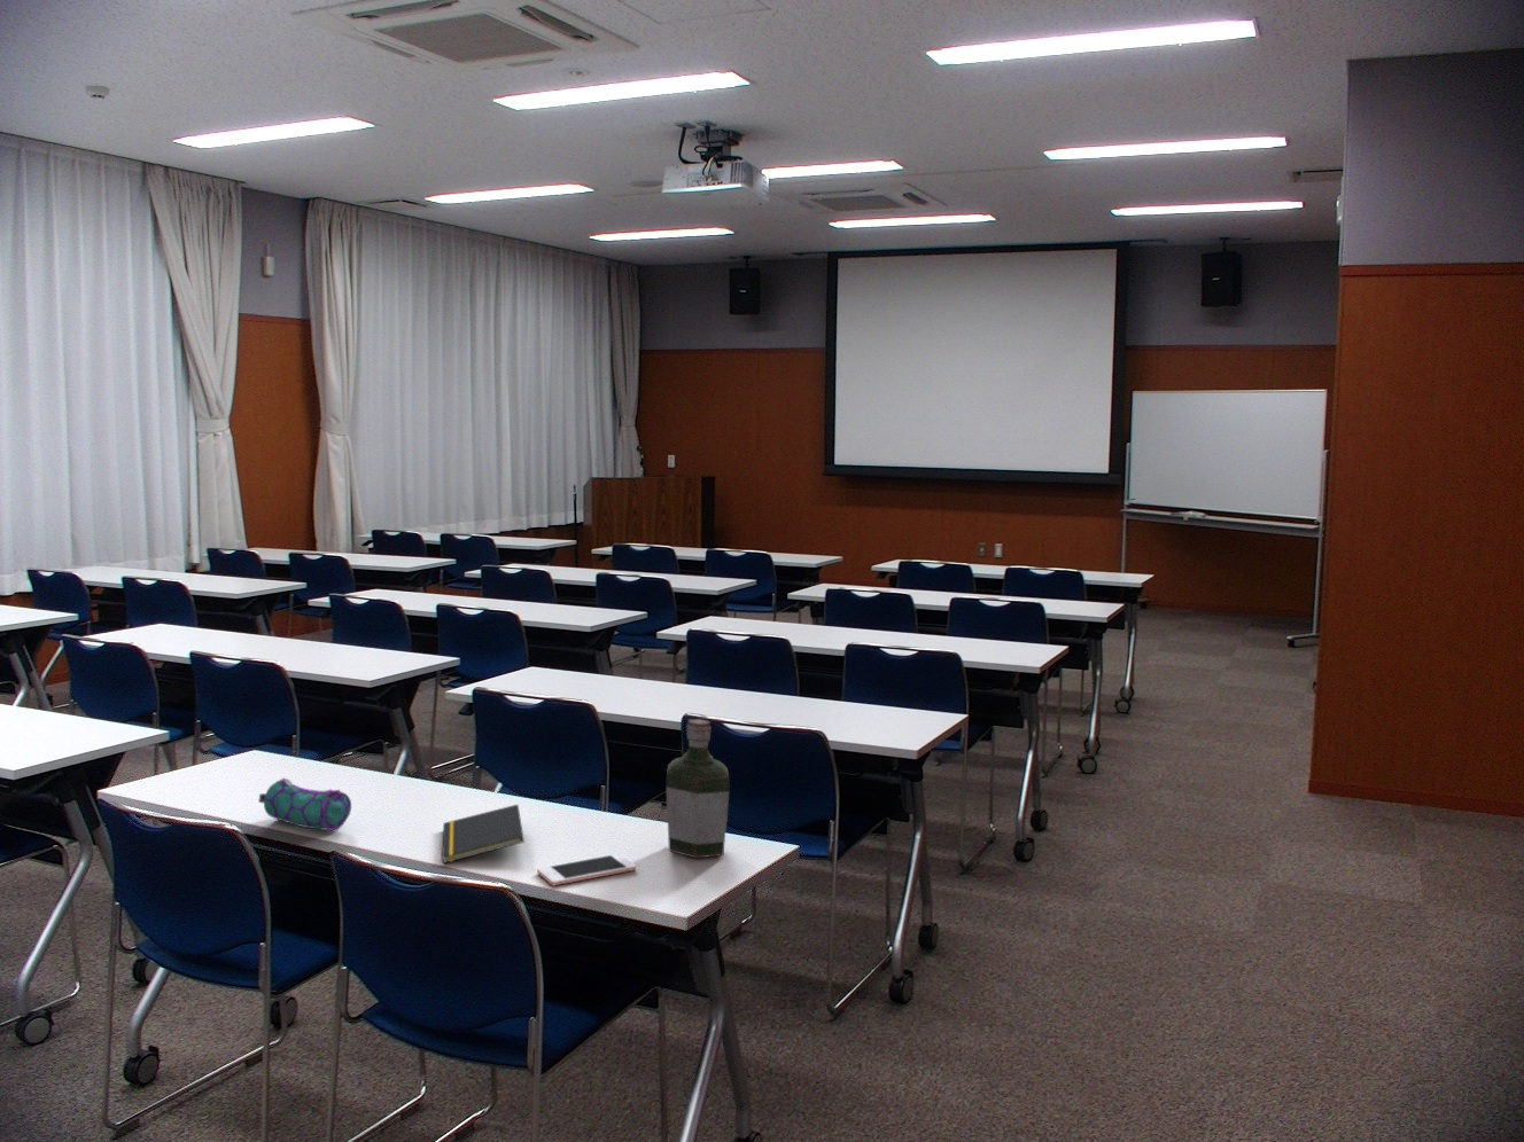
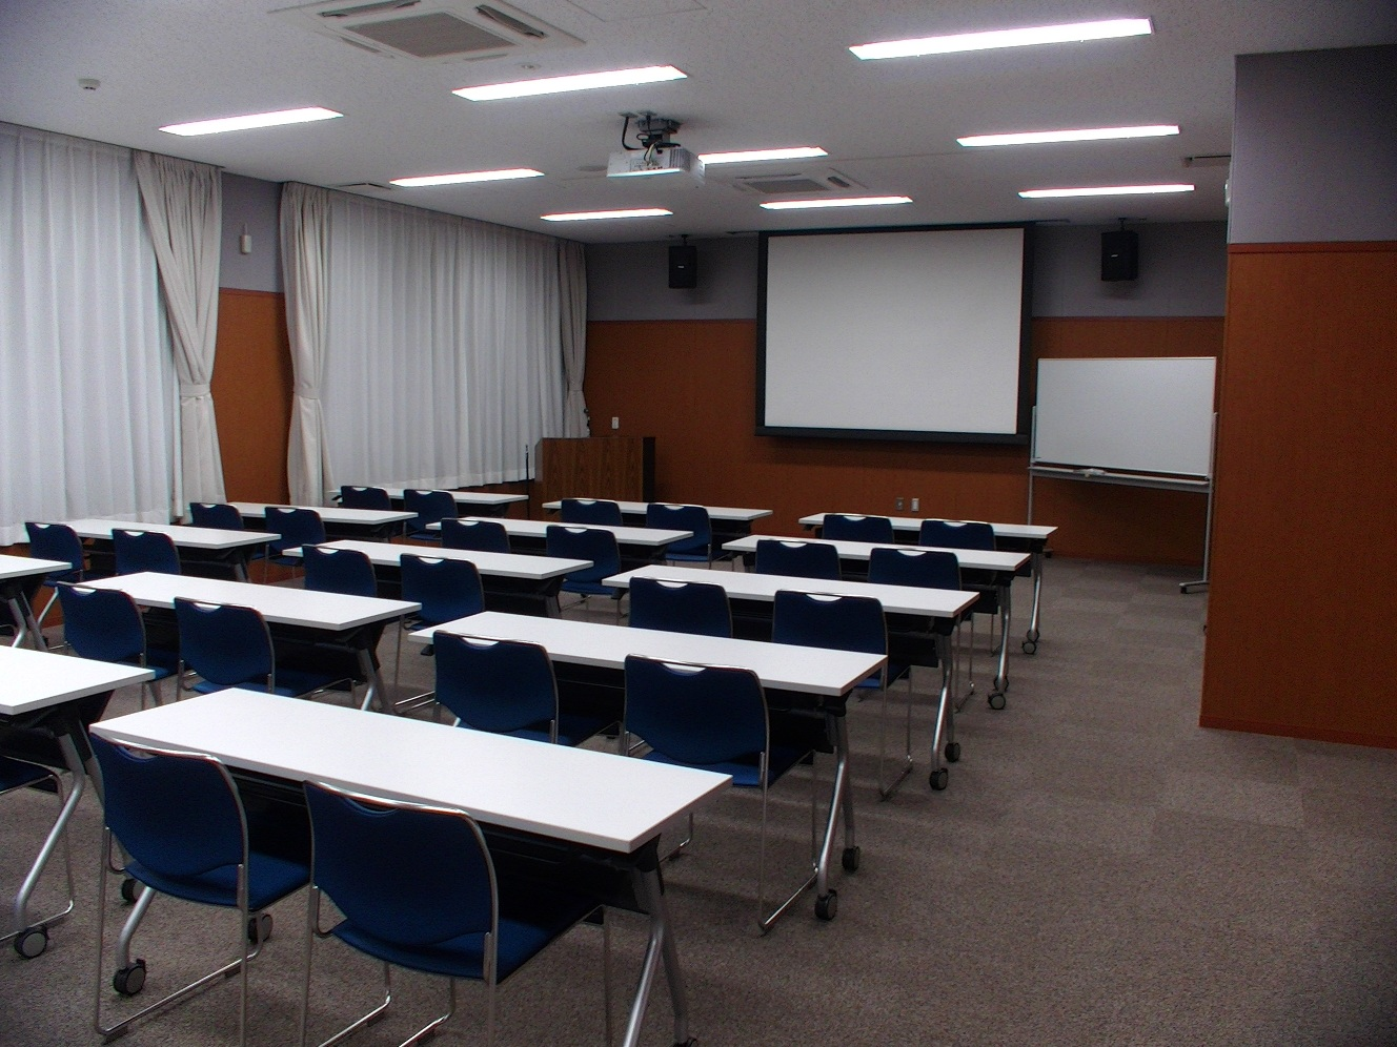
- notepad [440,804,526,865]
- pencil case [257,776,353,833]
- cell phone [536,853,637,886]
- bottle [666,717,731,859]
